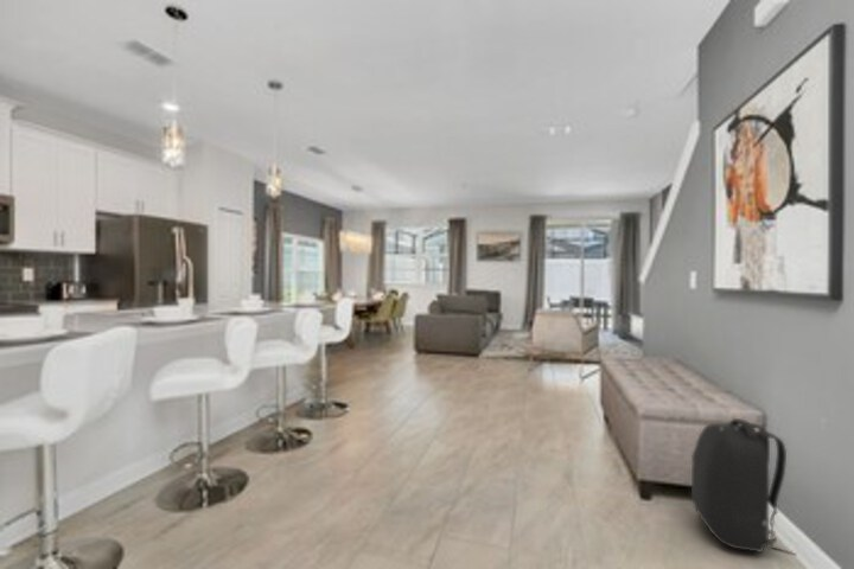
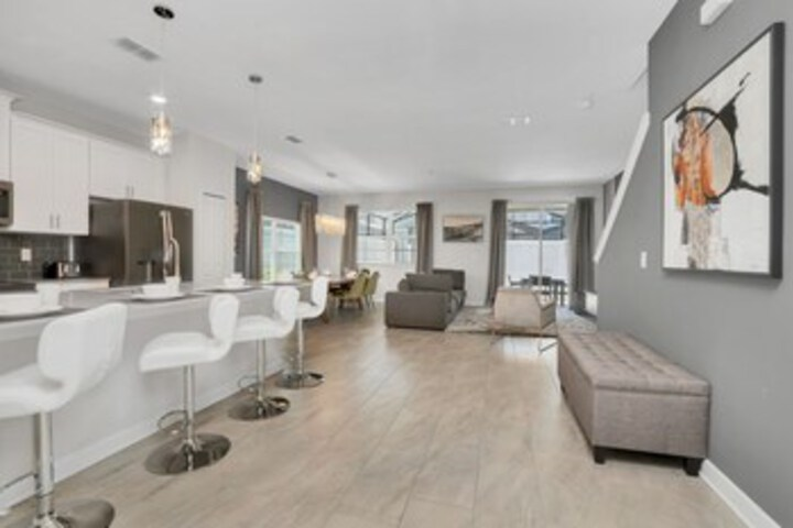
- backpack [690,417,798,557]
